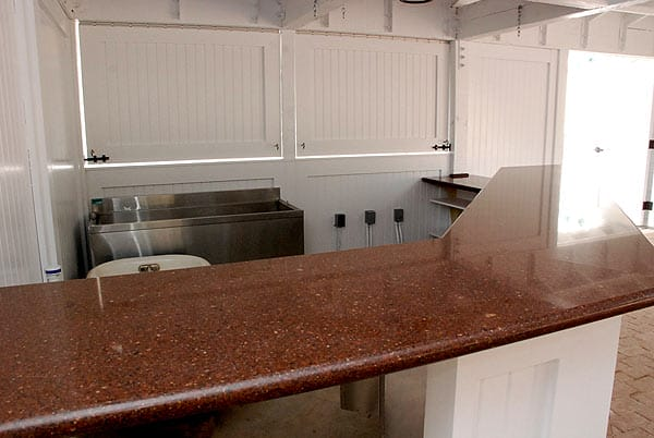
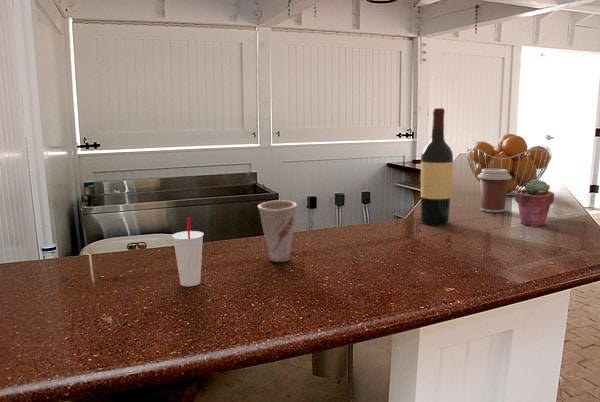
+ cup [171,216,204,287]
+ cup [257,199,298,263]
+ coffee cup [478,169,511,213]
+ potted succulent [514,178,555,228]
+ fruit basket [466,133,553,196]
+ wine bottle [420,107,454,227]
